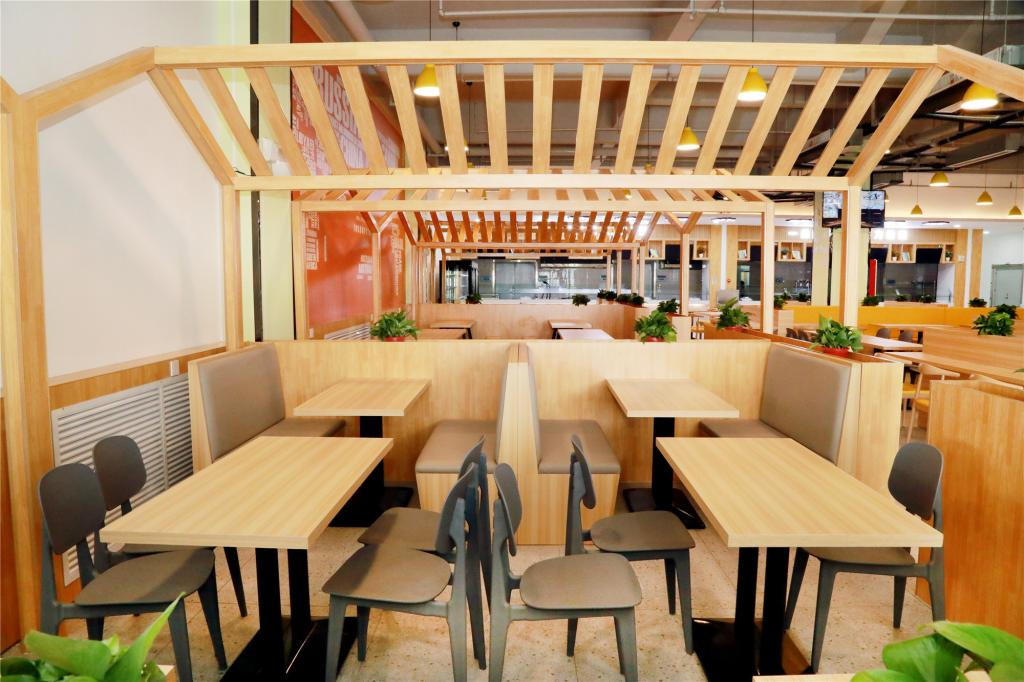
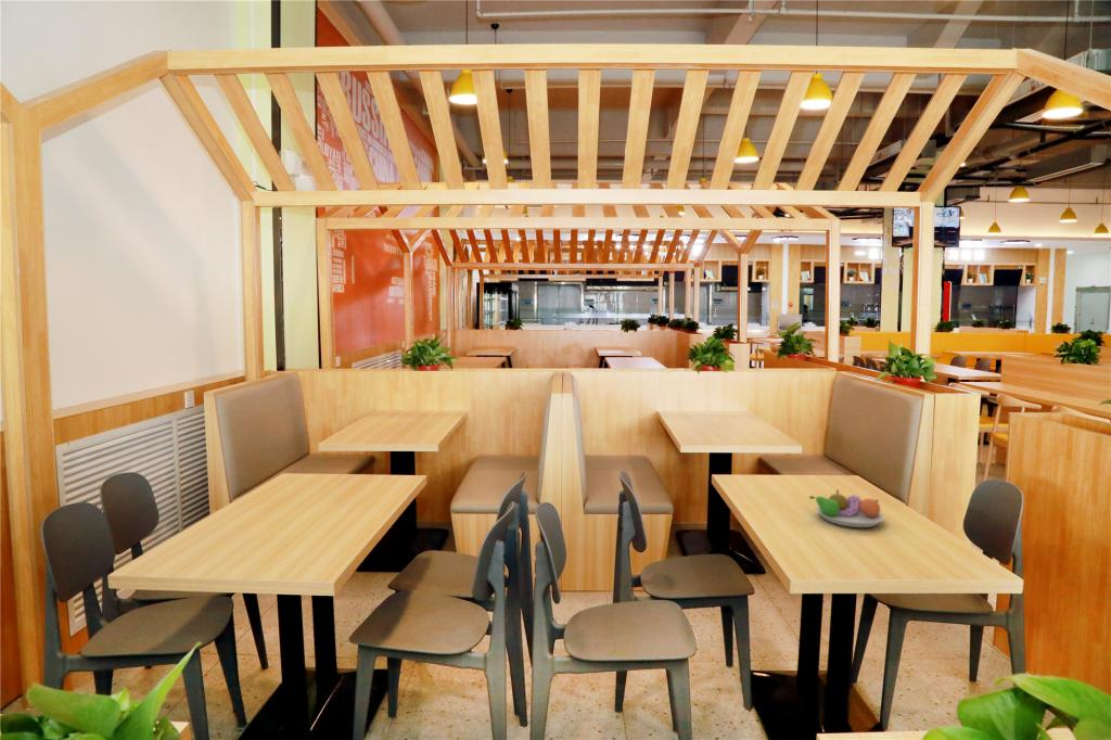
+ fruit bowl [808,488,886,528]
